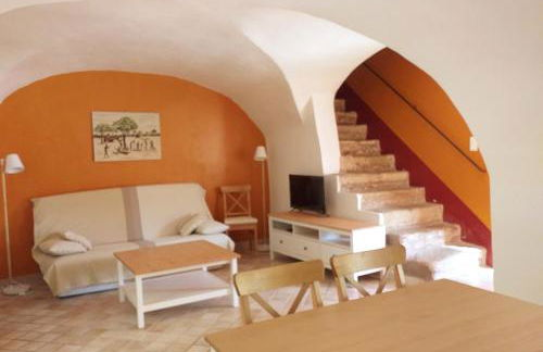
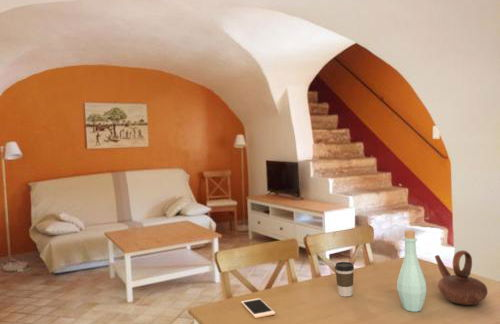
+ teapot [434,249,488,306]
+ cell phone [240,297,276,319]
+ coffee cup [334,261,355,297]
+ bottle [396,229,428,313]
